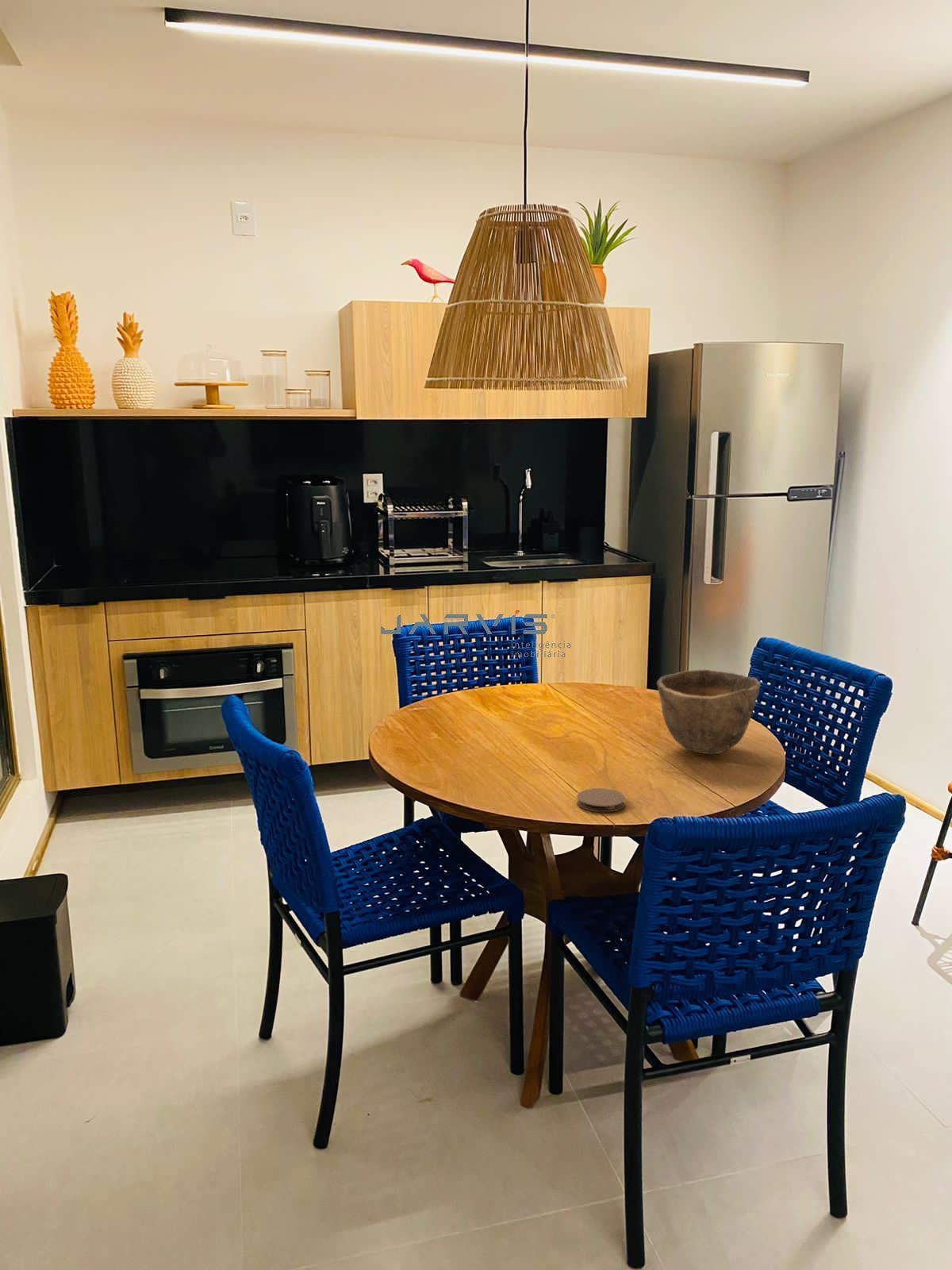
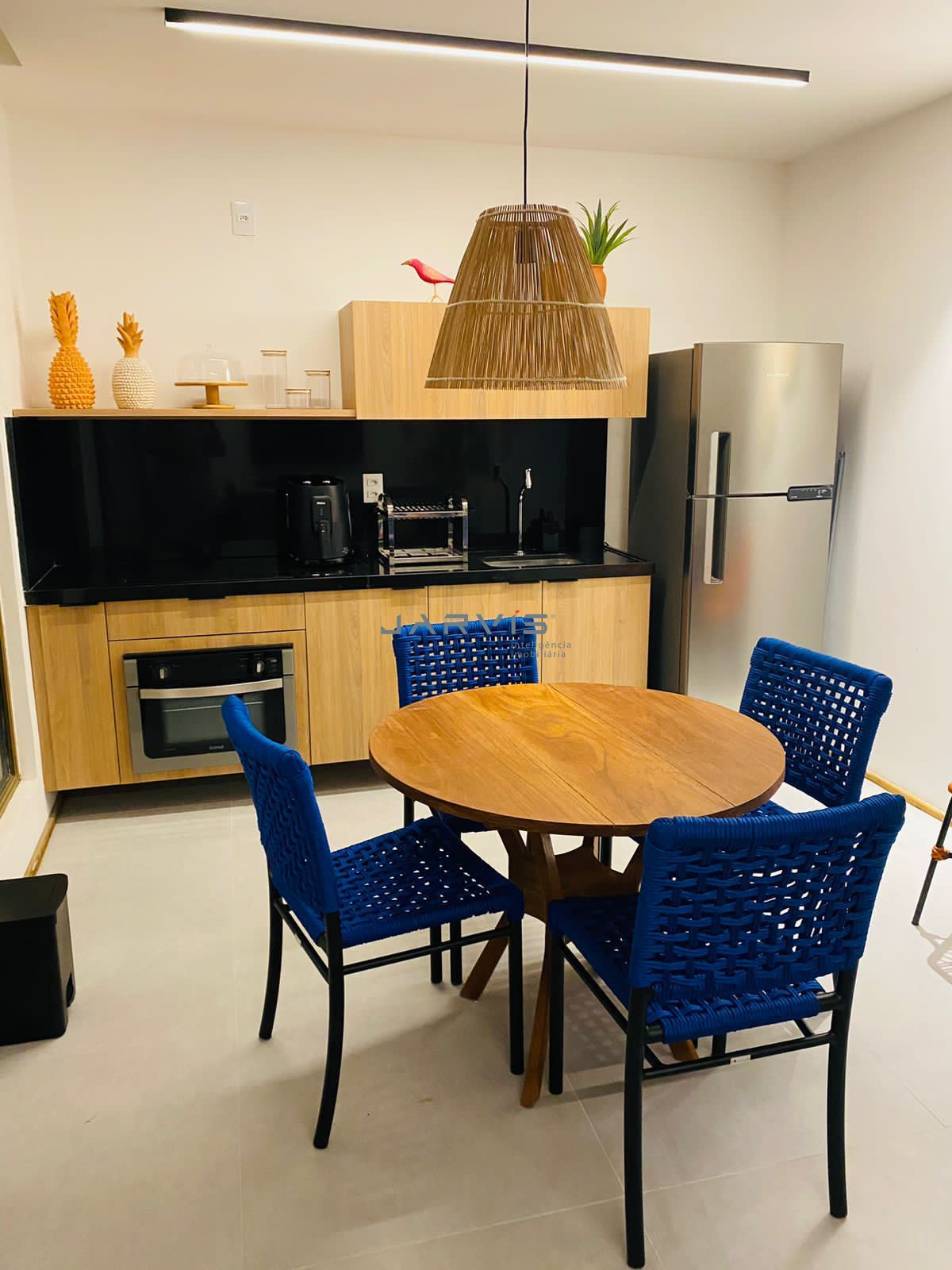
- bowl [656,668,761,755]
- coaster [576,787,626,813]
